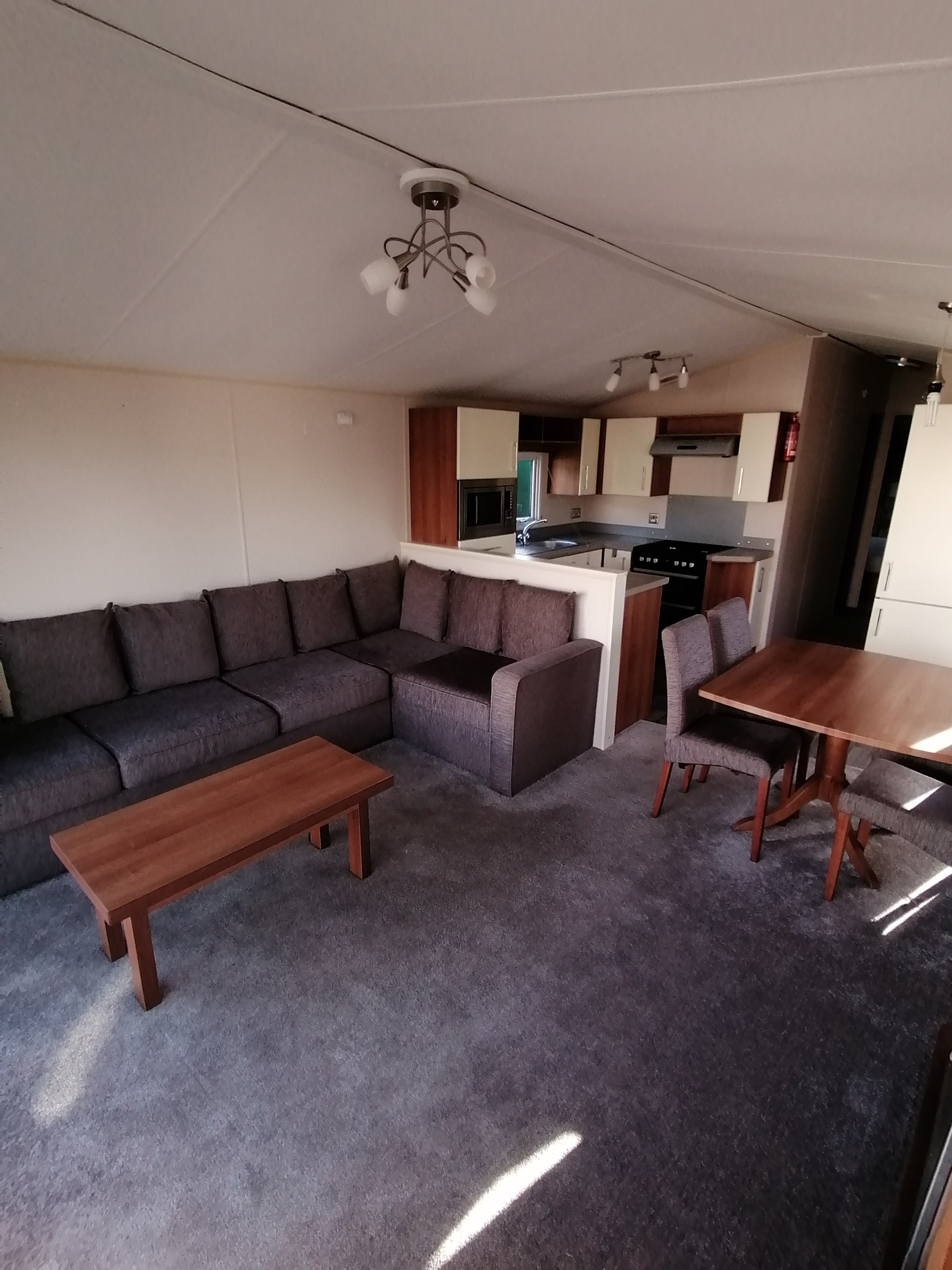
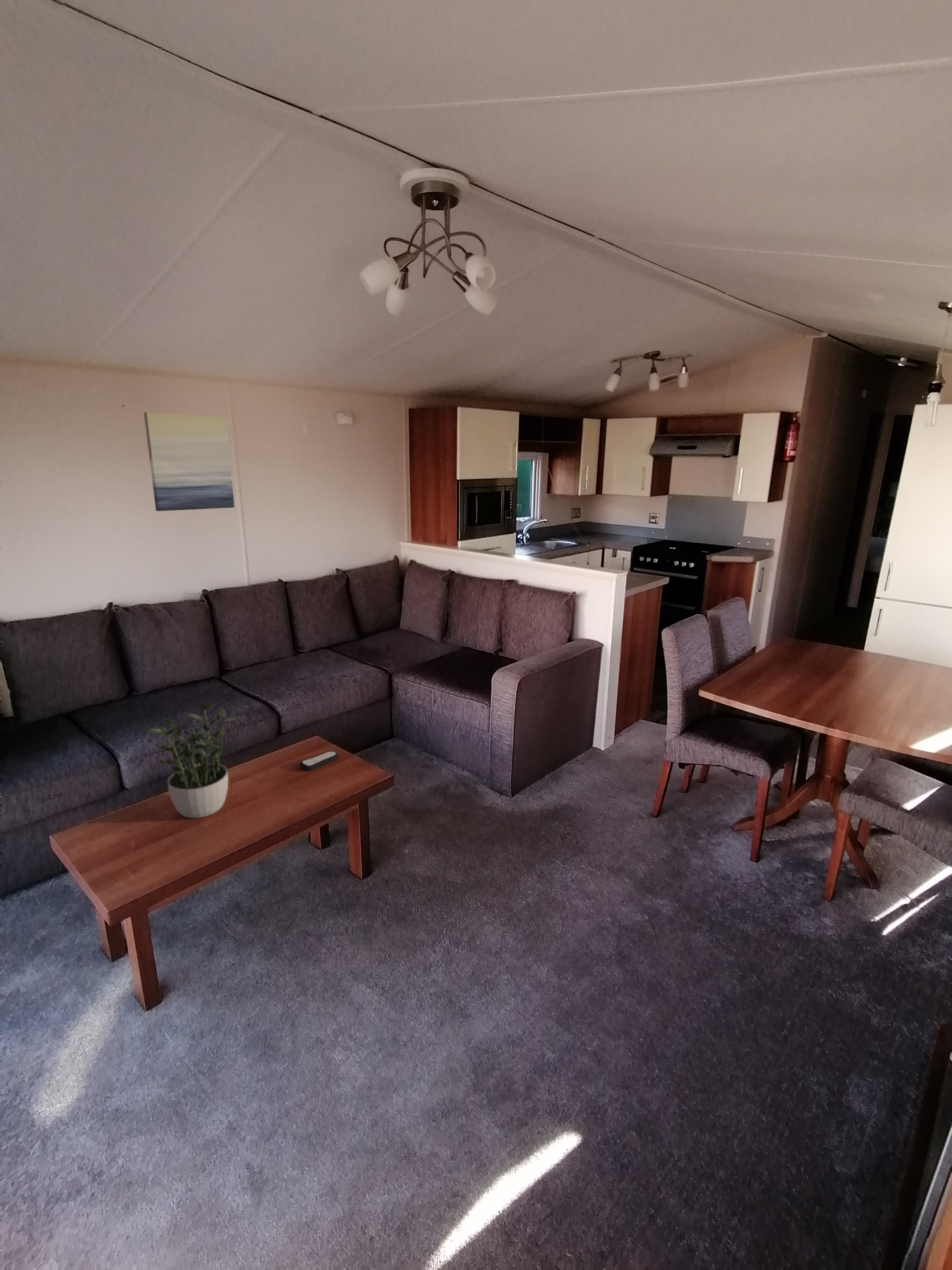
+ wall art [143,412,235,511]
+ remote control [299,751,339,770]
+ potted plant [147,702,238,819]
